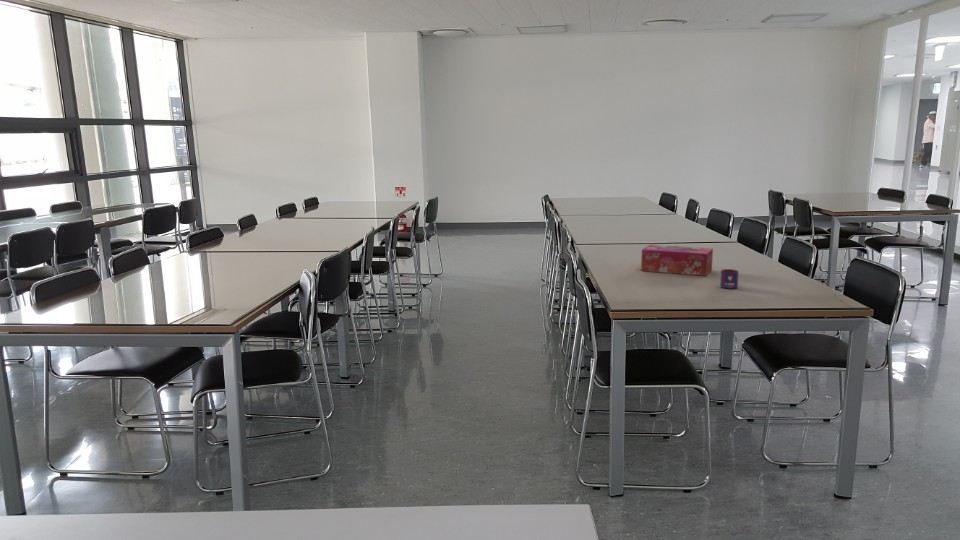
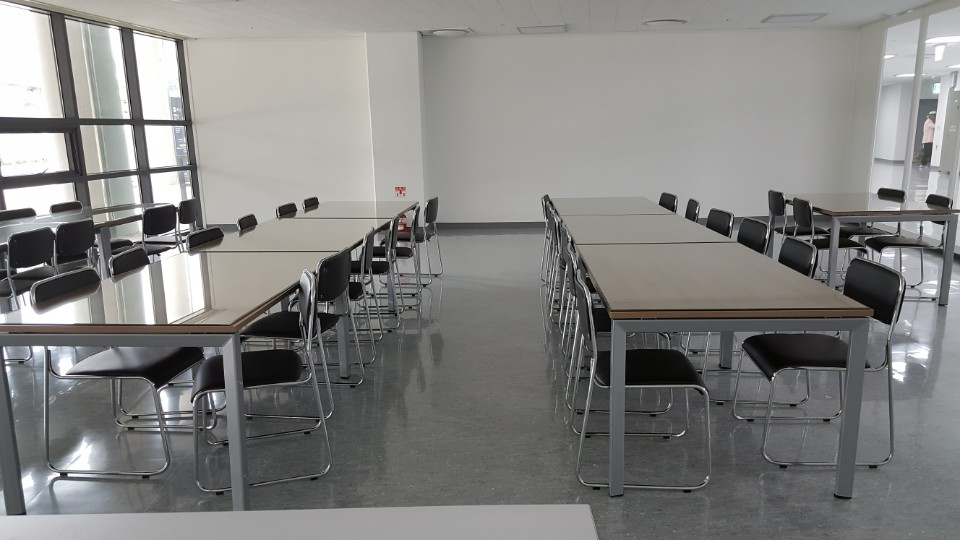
- mug [719,268,739,290]
- tissue box [640,244,714,277]
